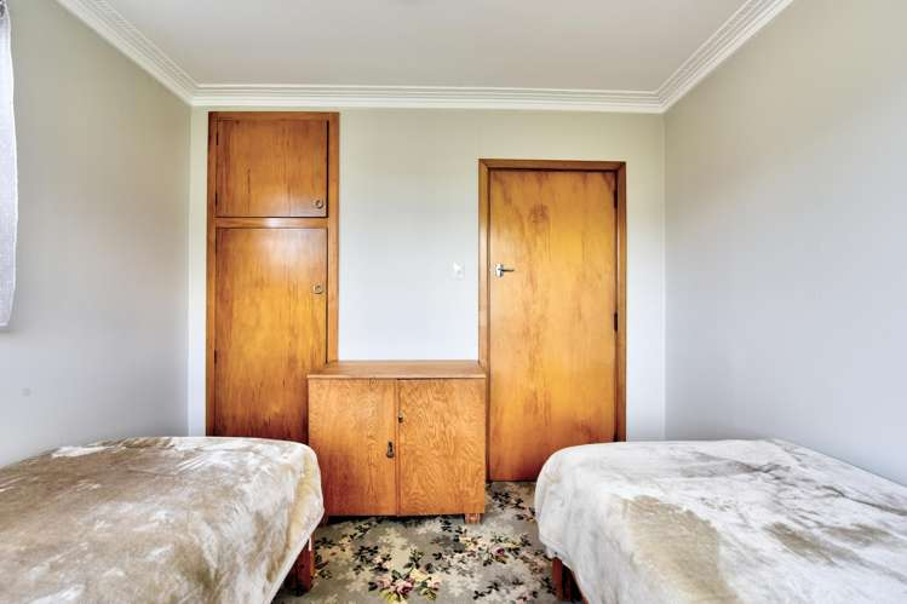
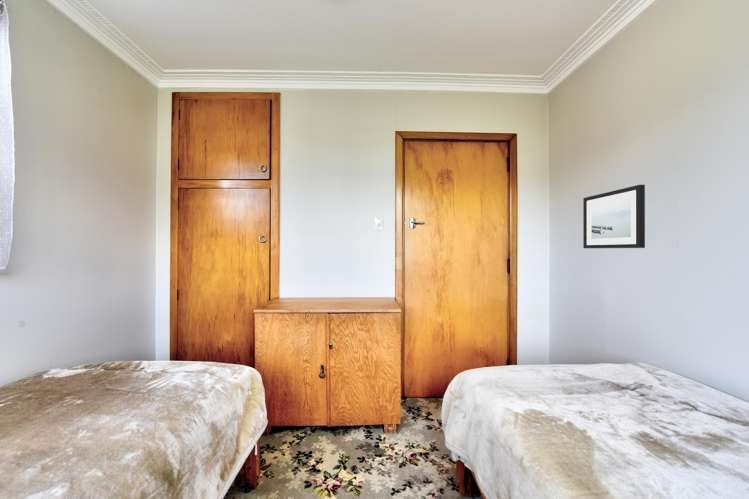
+ wall art [582,184,646,249]
